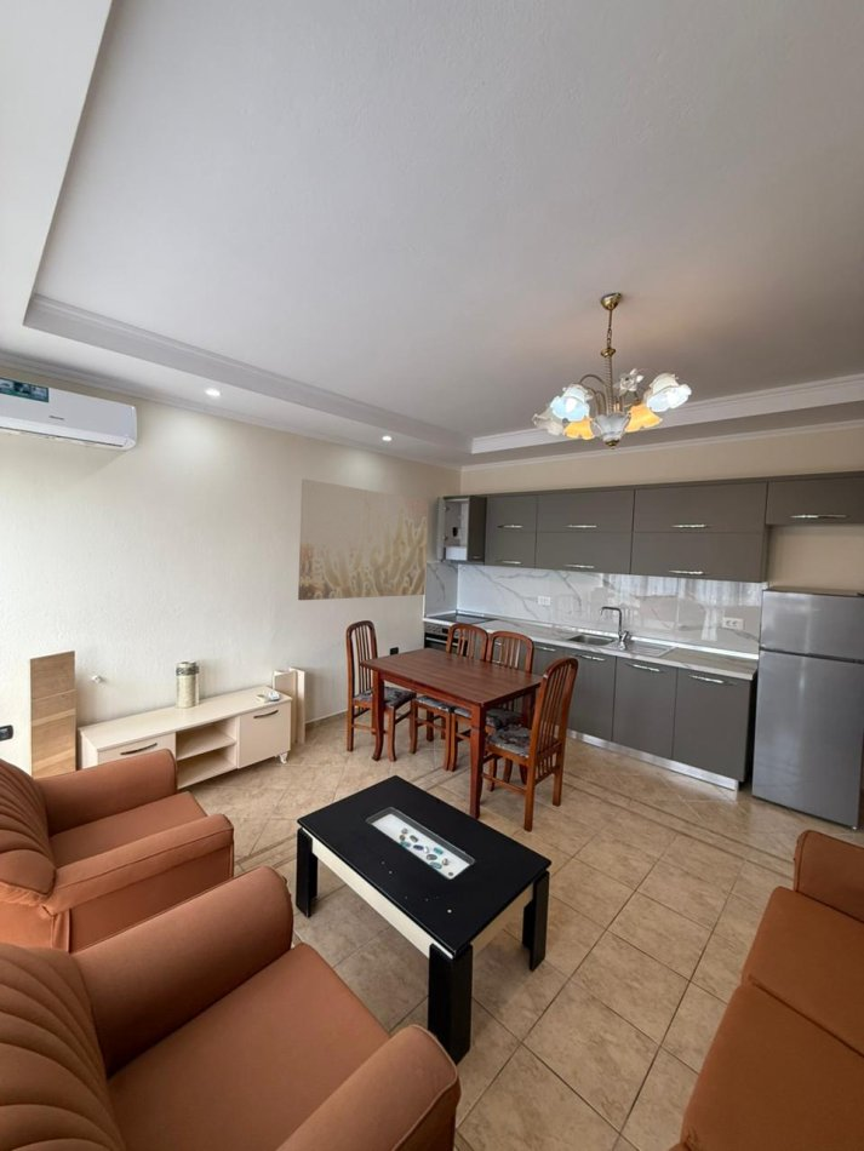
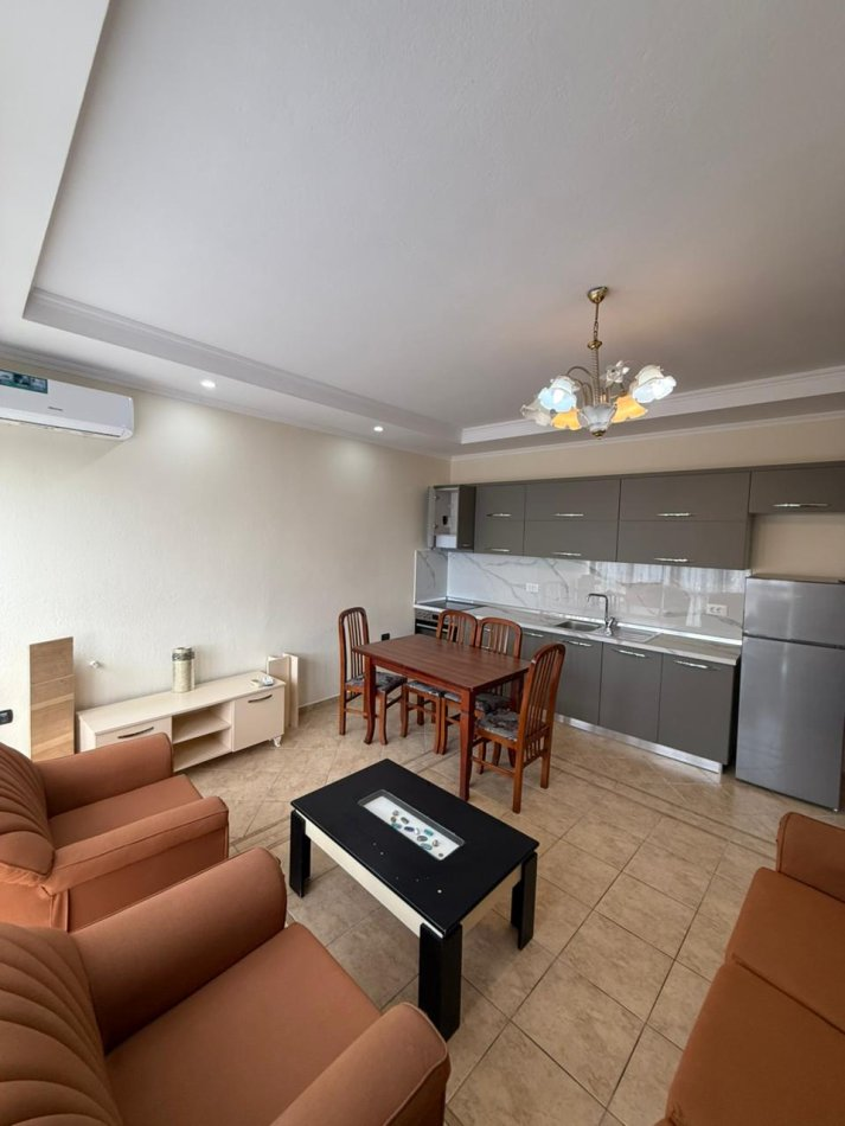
- wall art [297,477,430,601]
